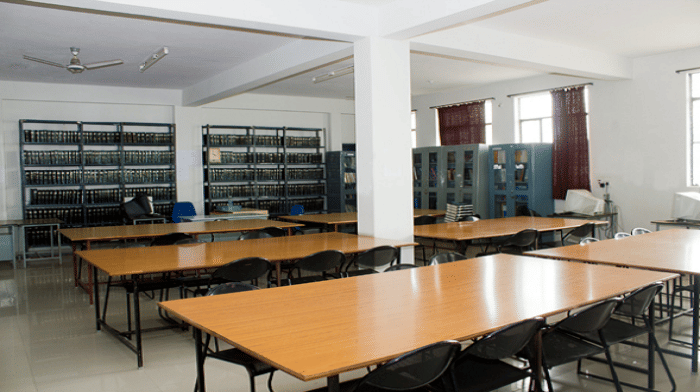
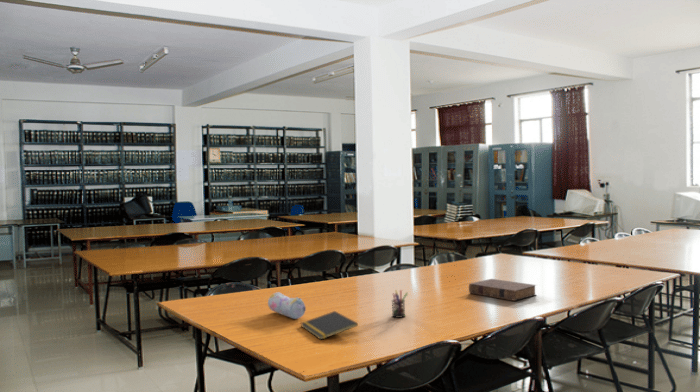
+ notepad [300,310,359,341]
+ book [468,278,537,302]
+ pen holder [391,289,409,319]
+ pencil case [267,291,307,320]
